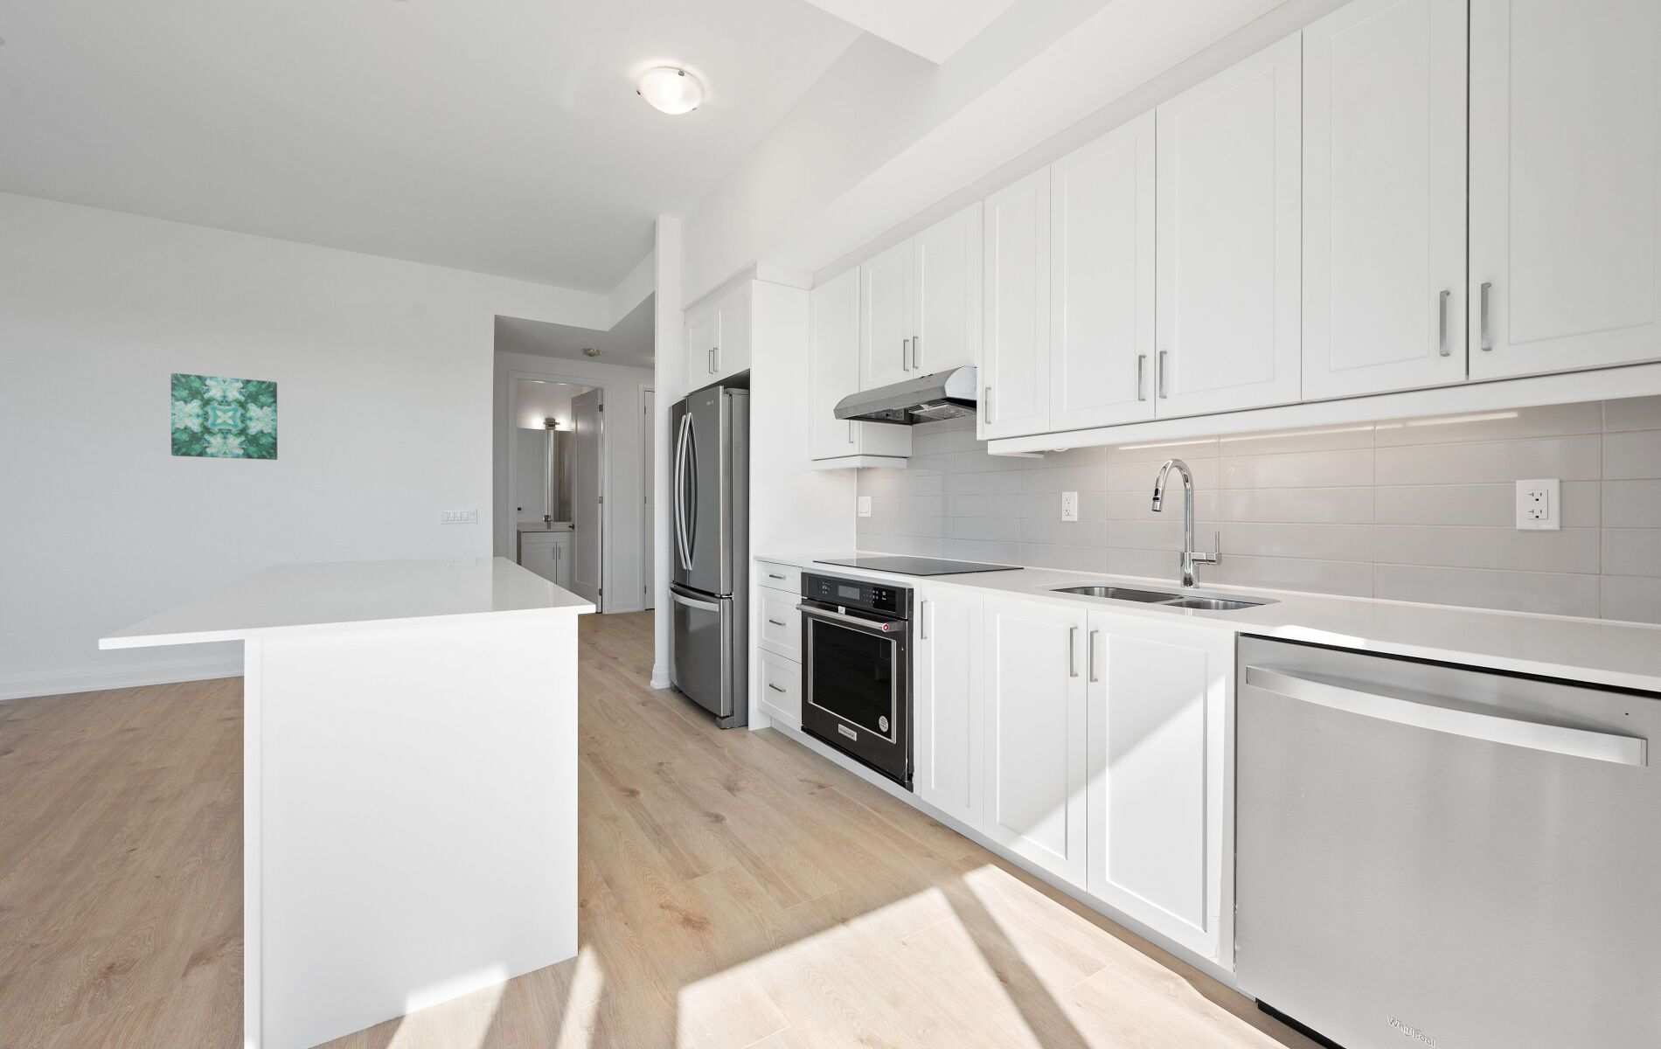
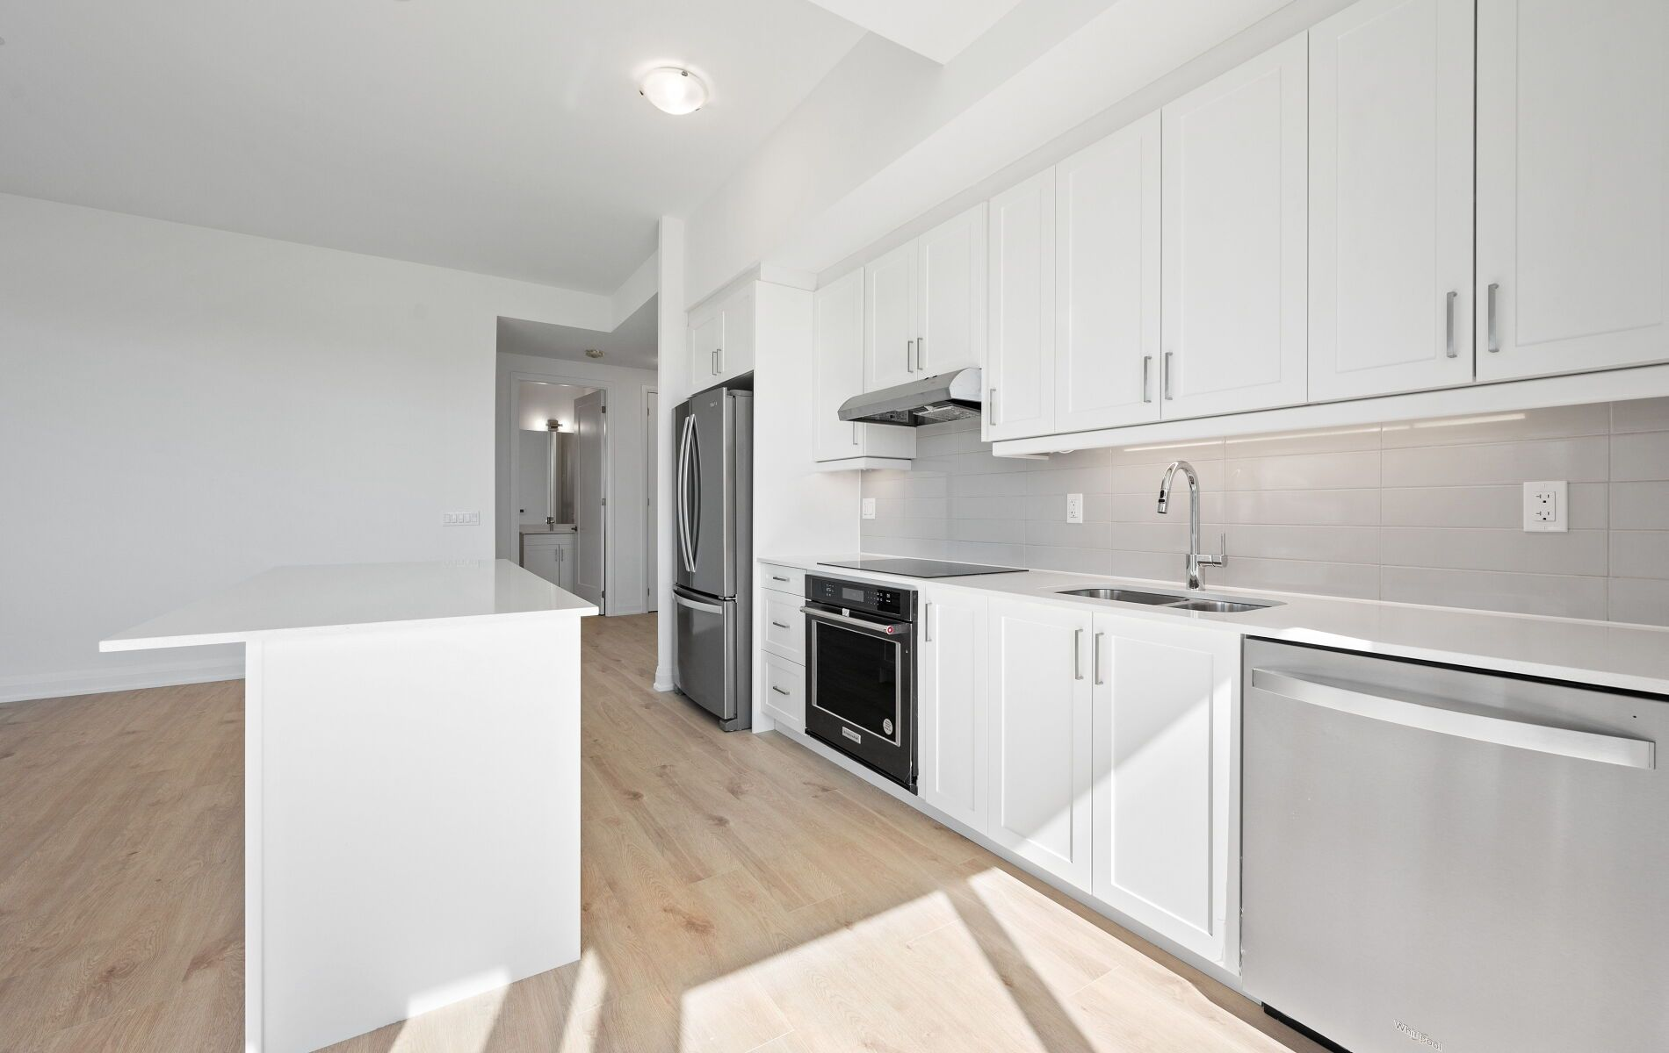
- wall art [170,372,278,460]
